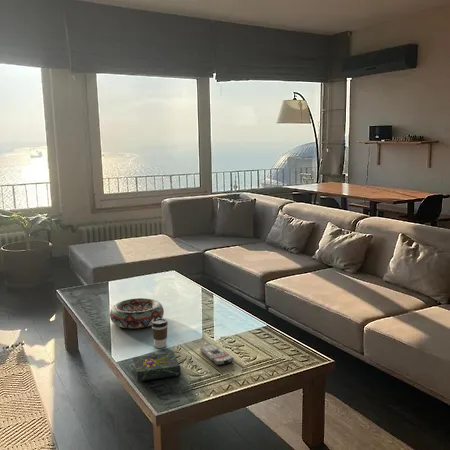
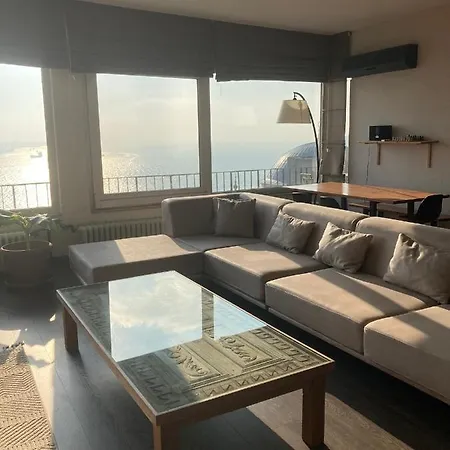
- coffee cup [151,318,169,349]
- decorative bowl [109,297,165,329]
- book [132,351,182,383]
- remote control [199,343,235,366]
